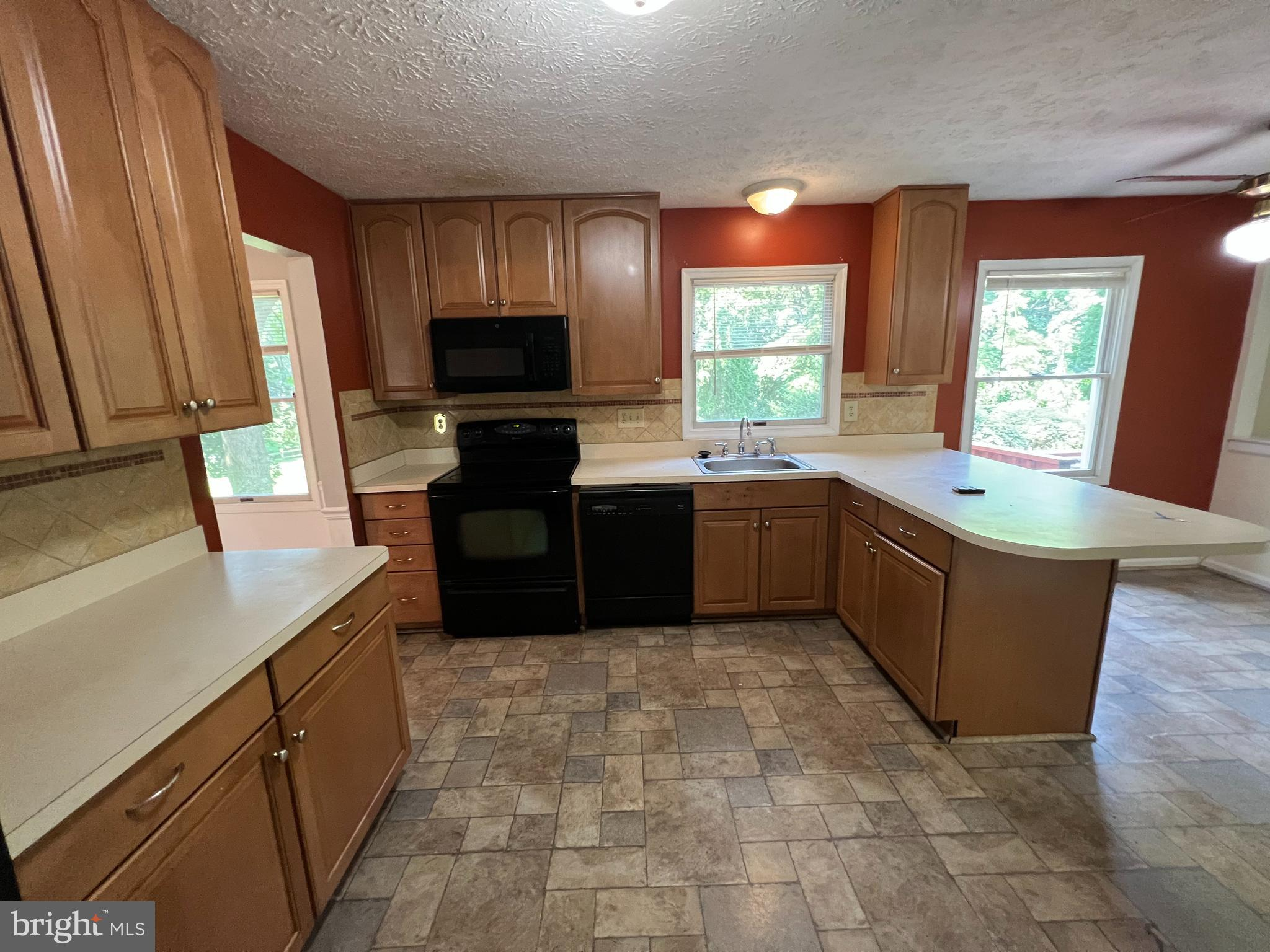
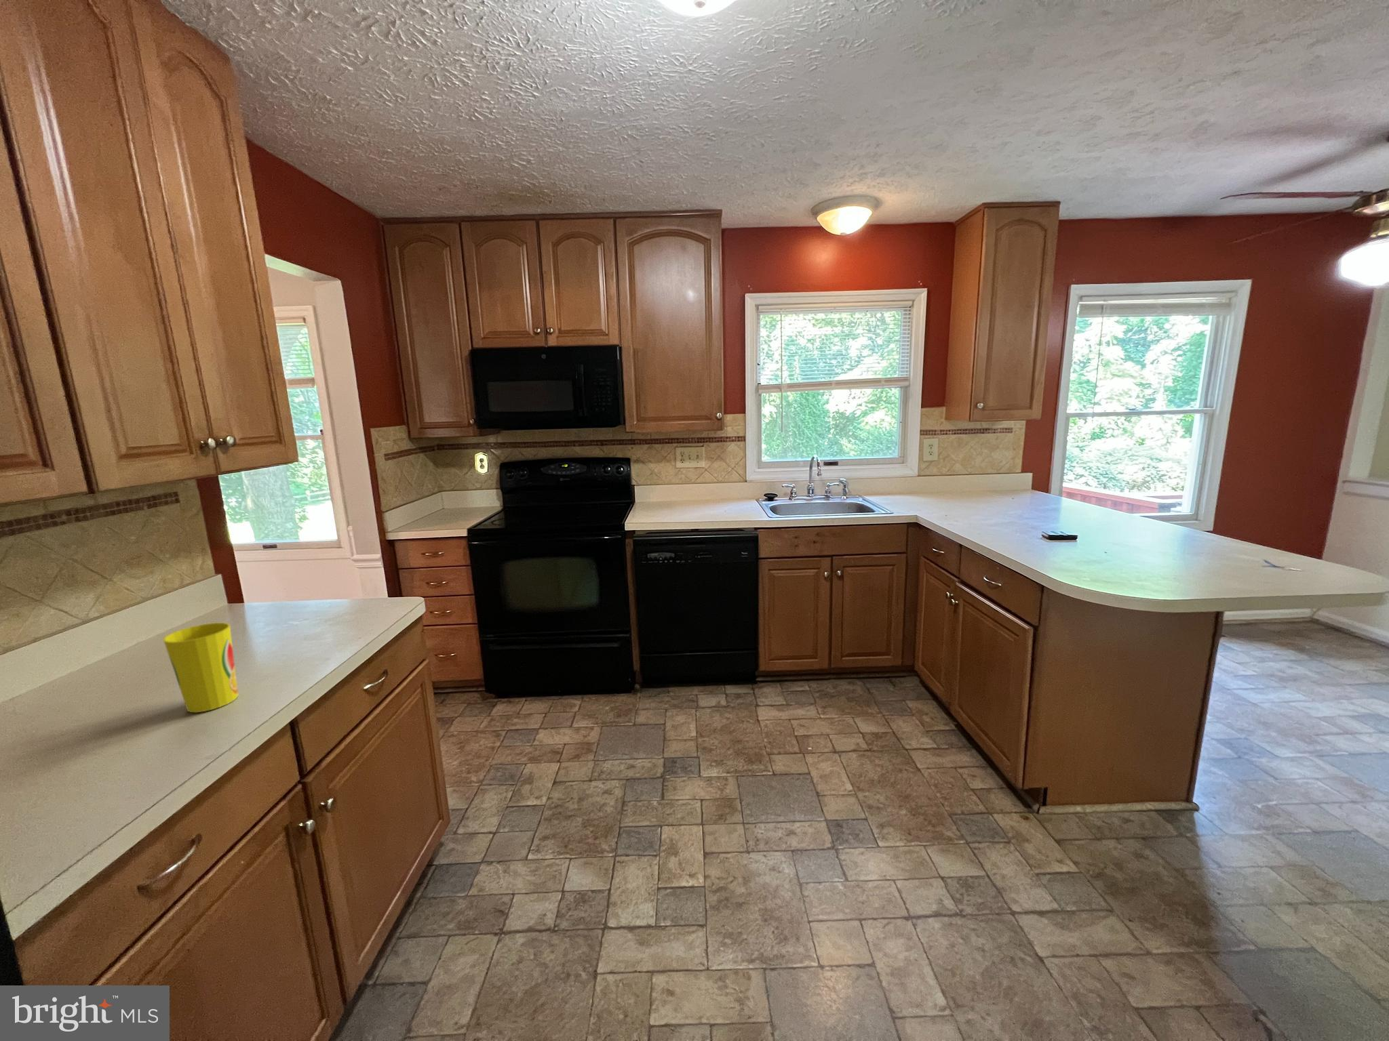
+ cup [162,622,238,713]
